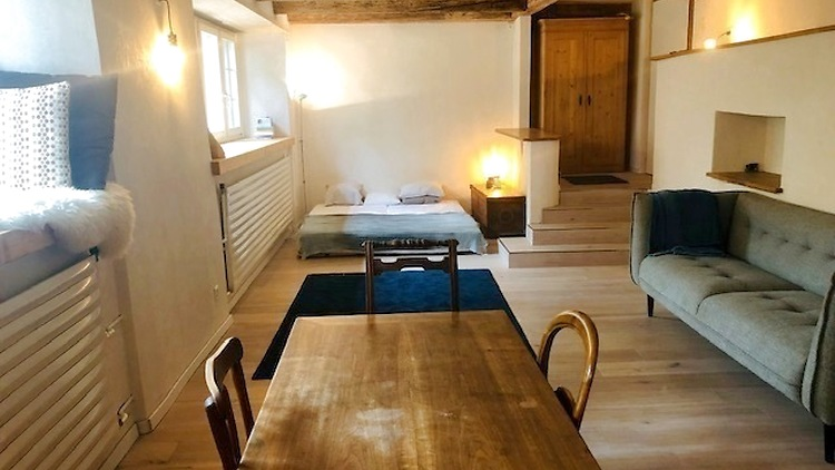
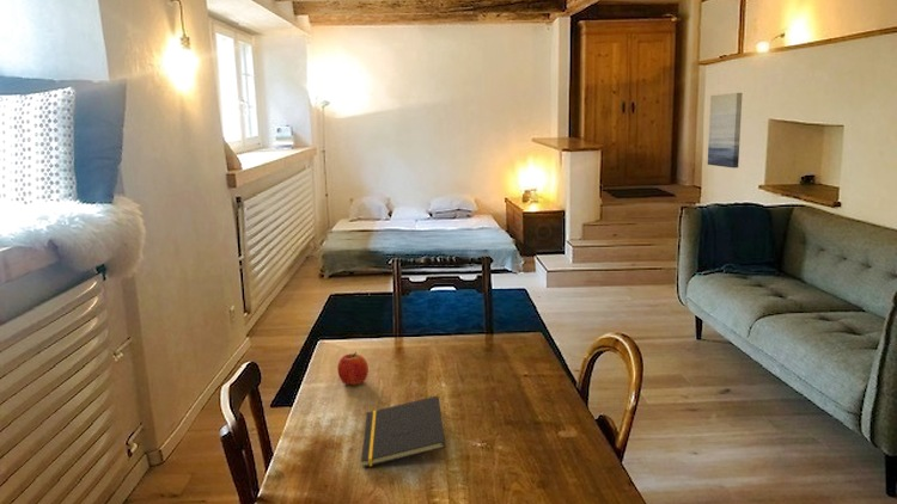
+ wall art [707,92,744,170]
+ fruit [336,351,370,386]
+ notepad [360,394,446,468]
